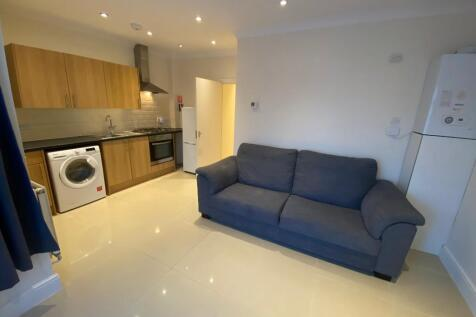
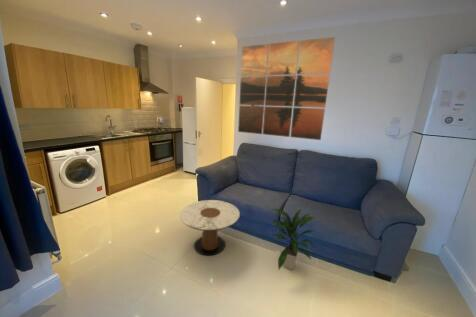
+ wall art [237,36,336,141]
+ indoor plant [269,207,317,272]
+ side table [179,199,241,257]
